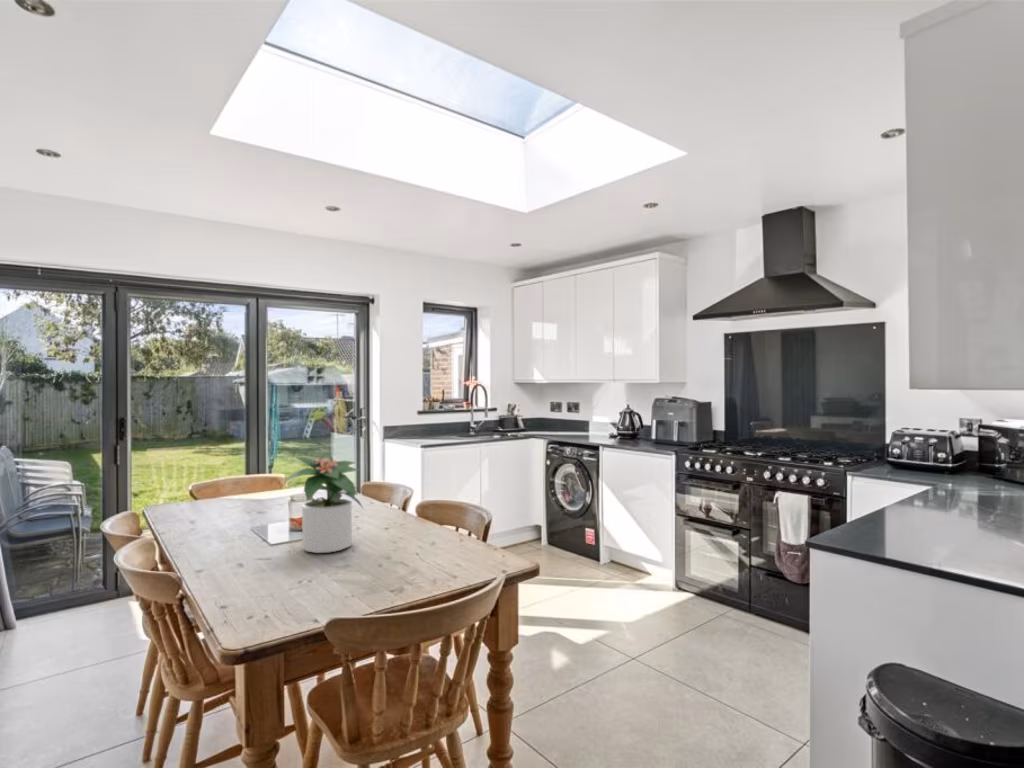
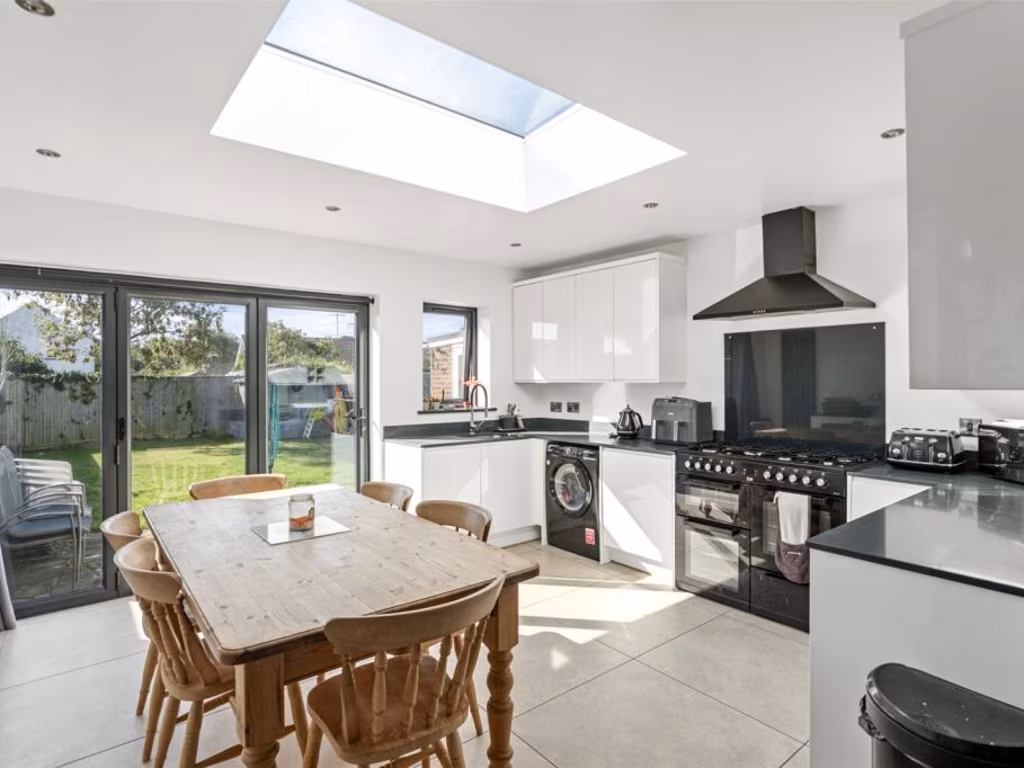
- potted plant [281,452,365,554]
